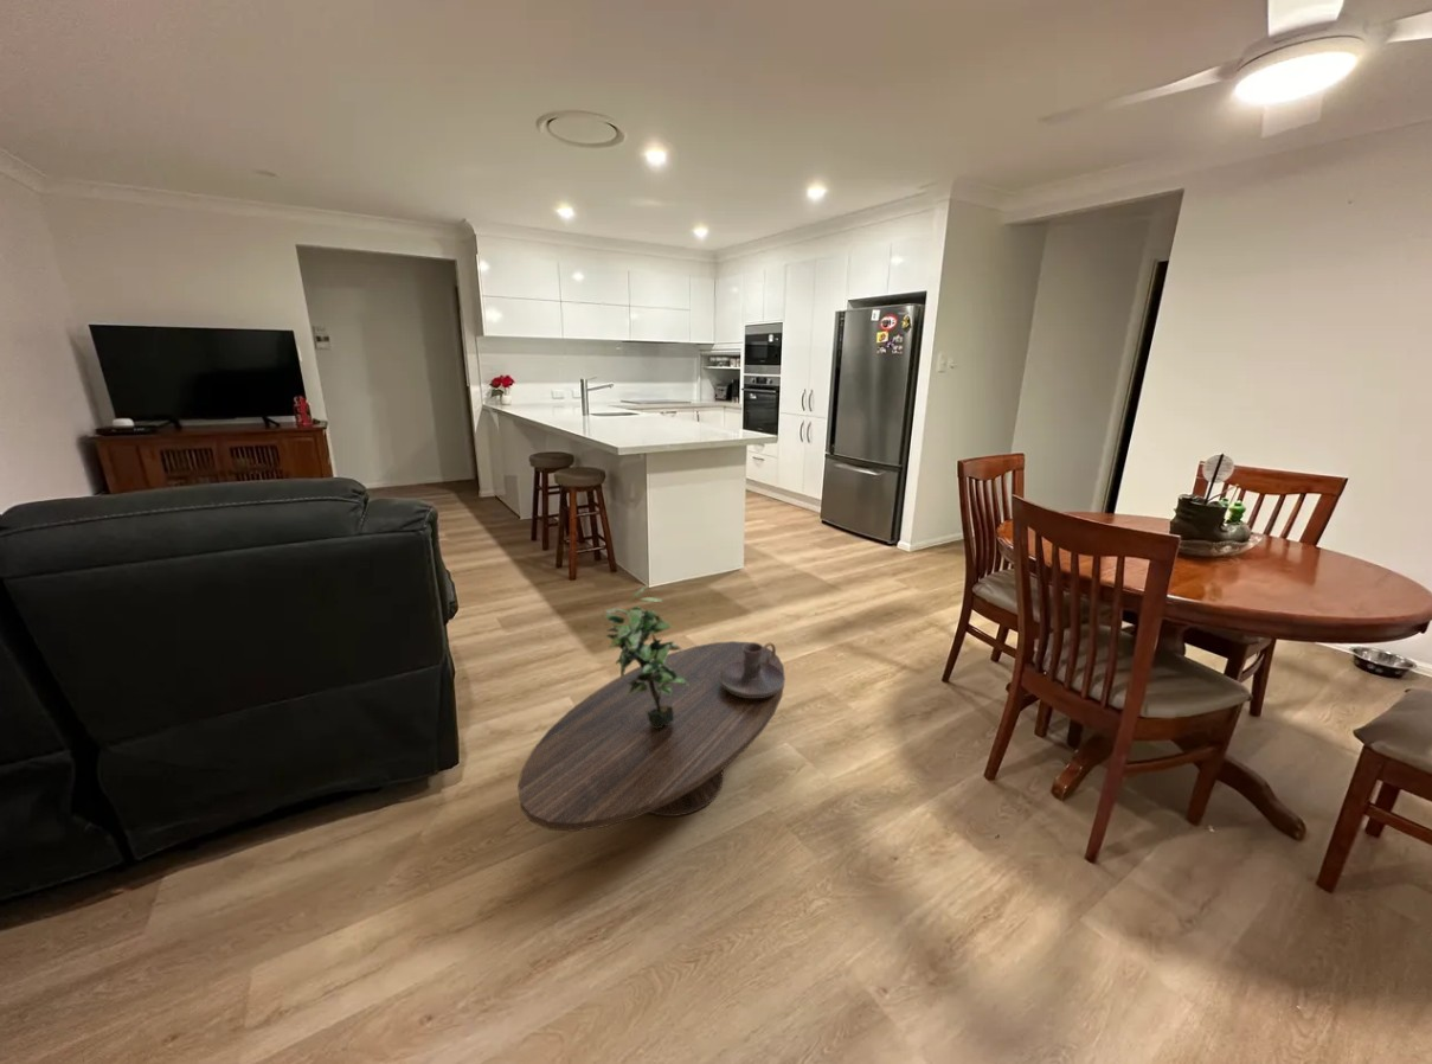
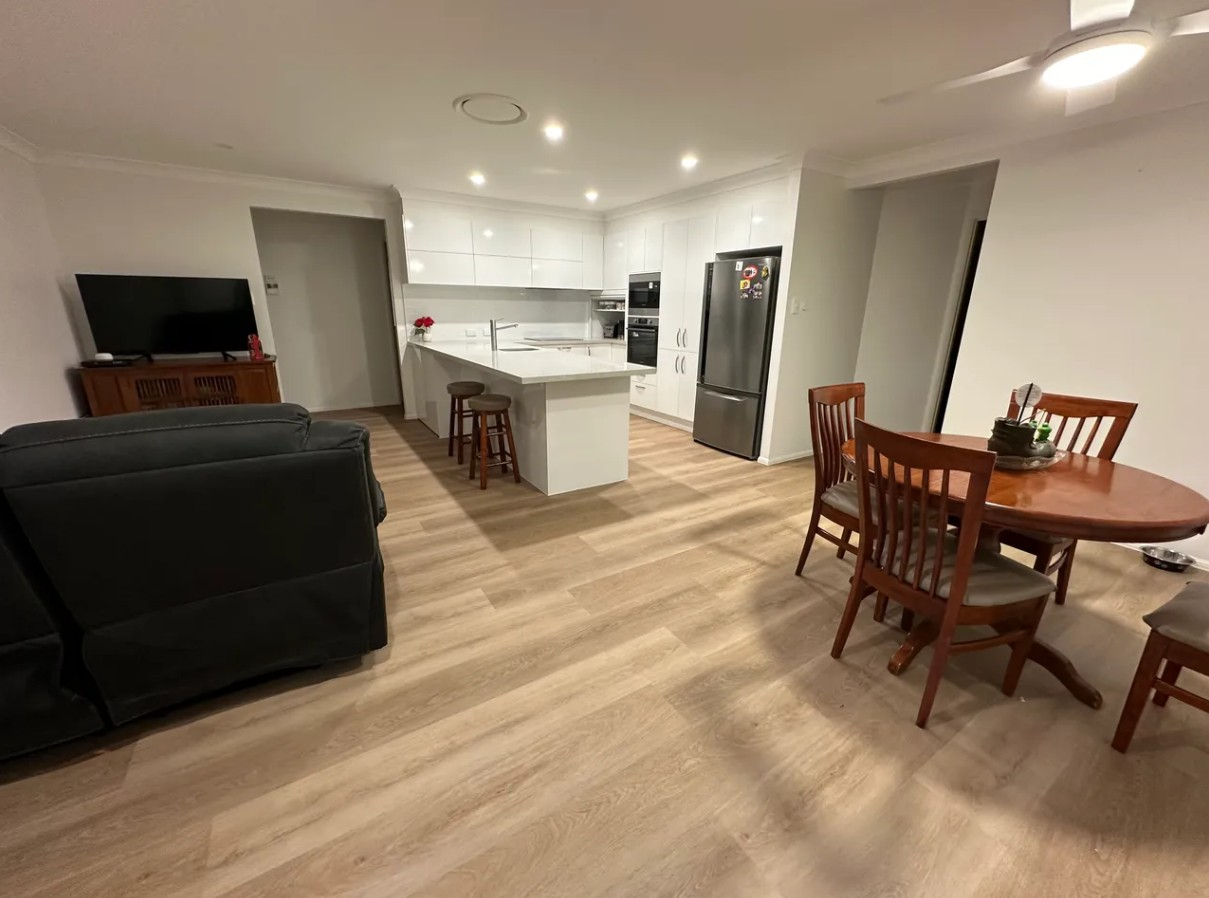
- potted plant [602,584,689,729]
- coffee table [516,640,785,833]
- candle holder [719,641,786,698]
